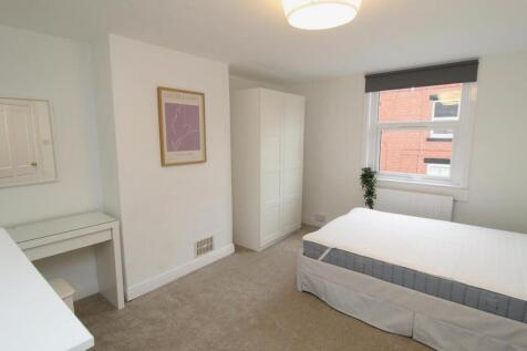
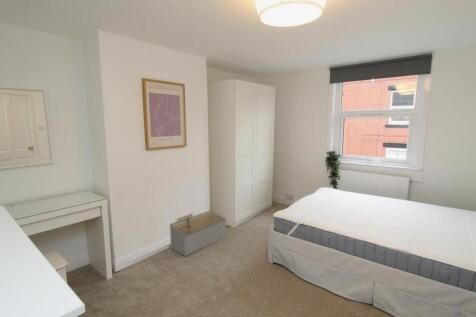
+ architectural model [169,209,227,257]
